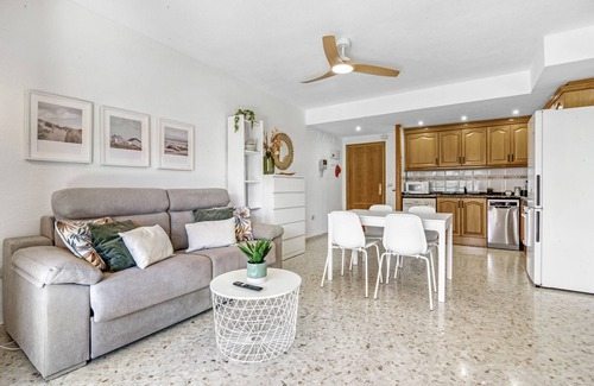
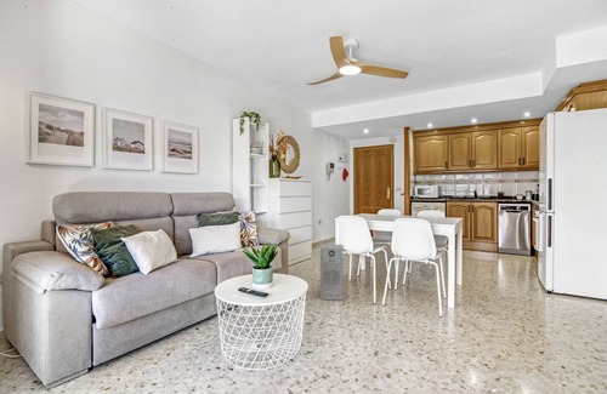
+ air purifier [319,244,345,302]
